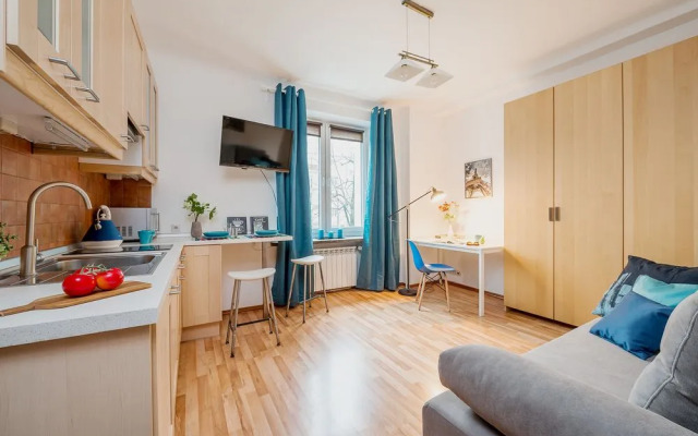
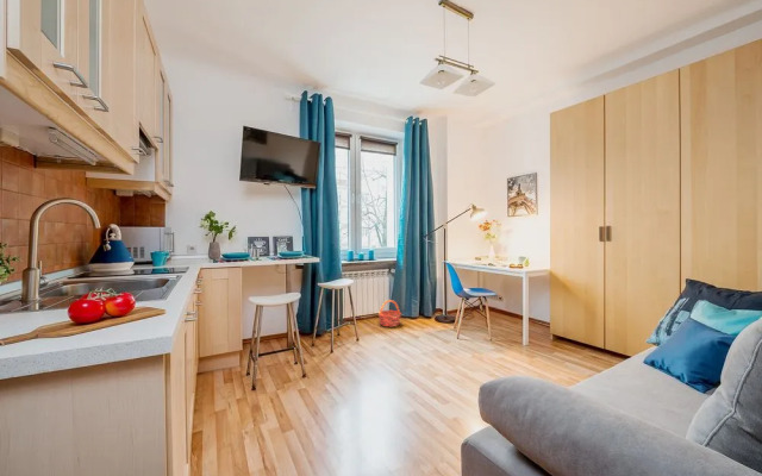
+ basket [377,299,402,327]
